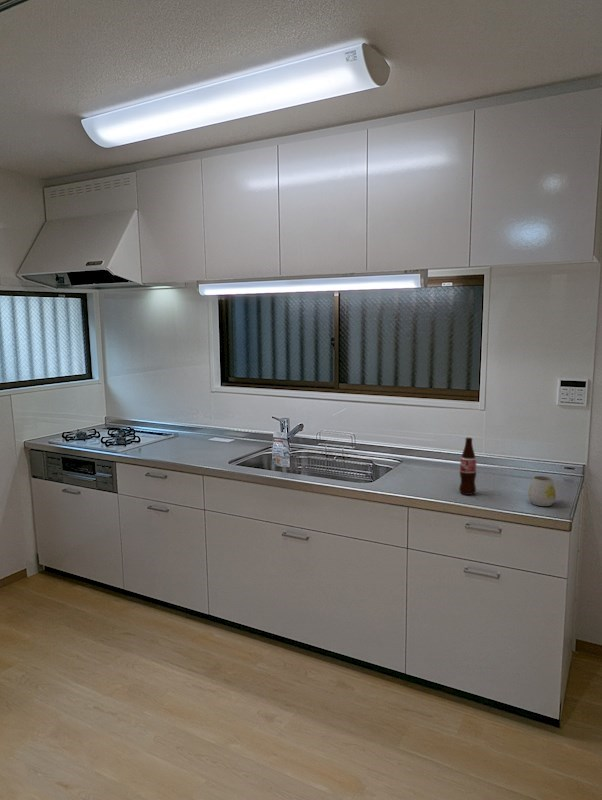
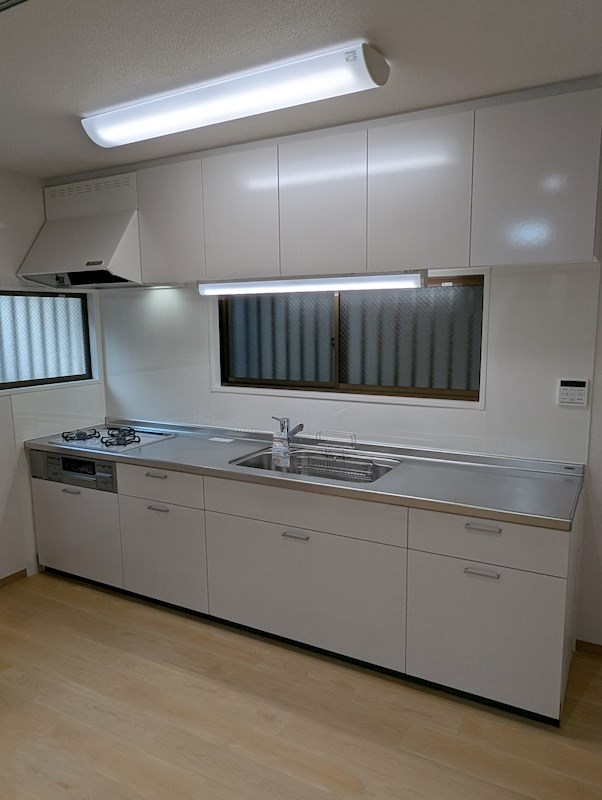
- bottle [458,437,478,496]
- mug [528,475,557,507]
